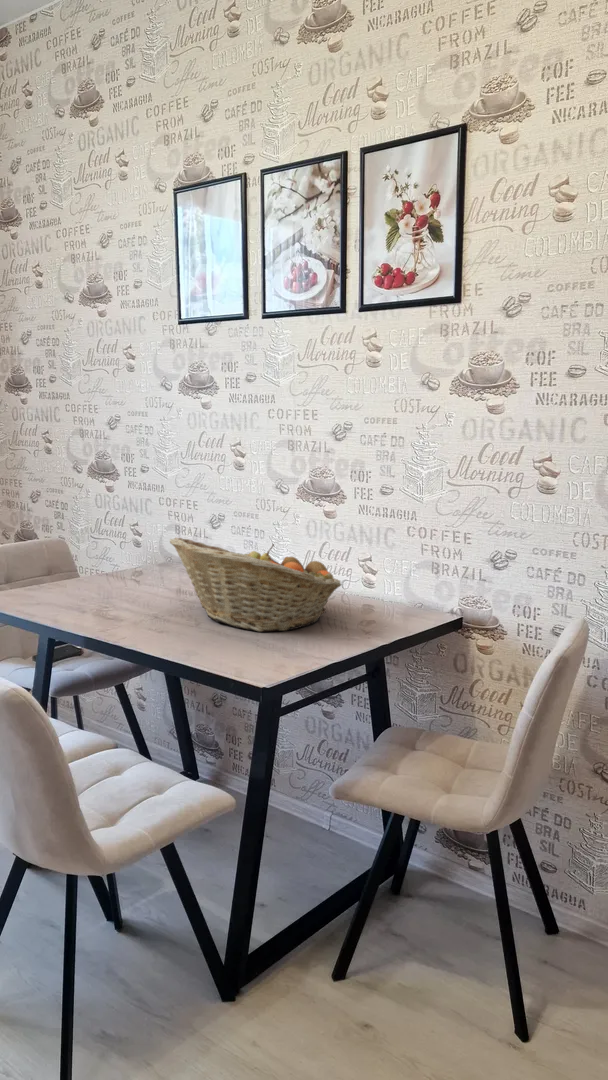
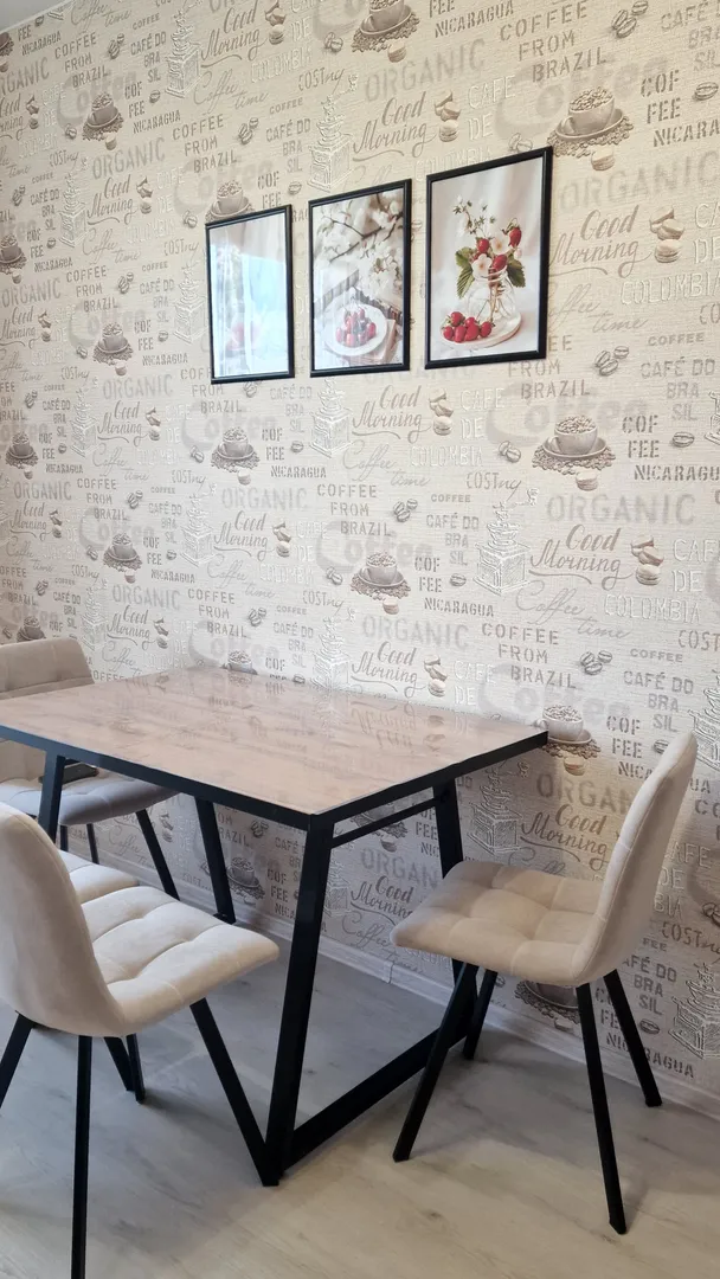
- fruit basket [169,536,343,633]
